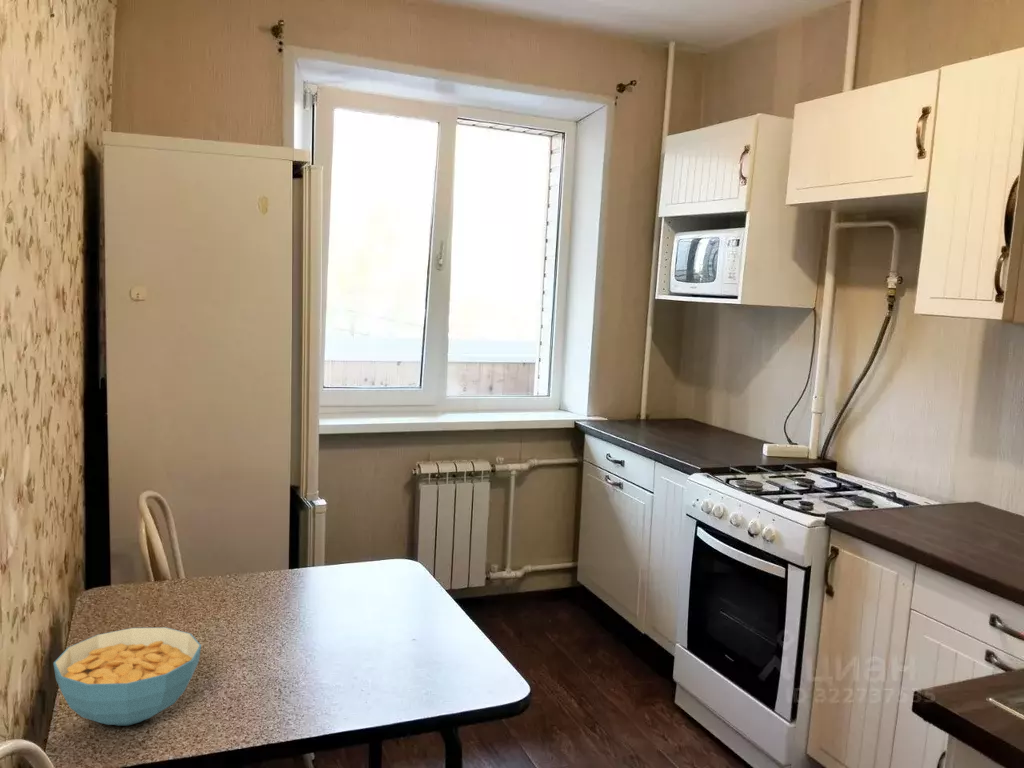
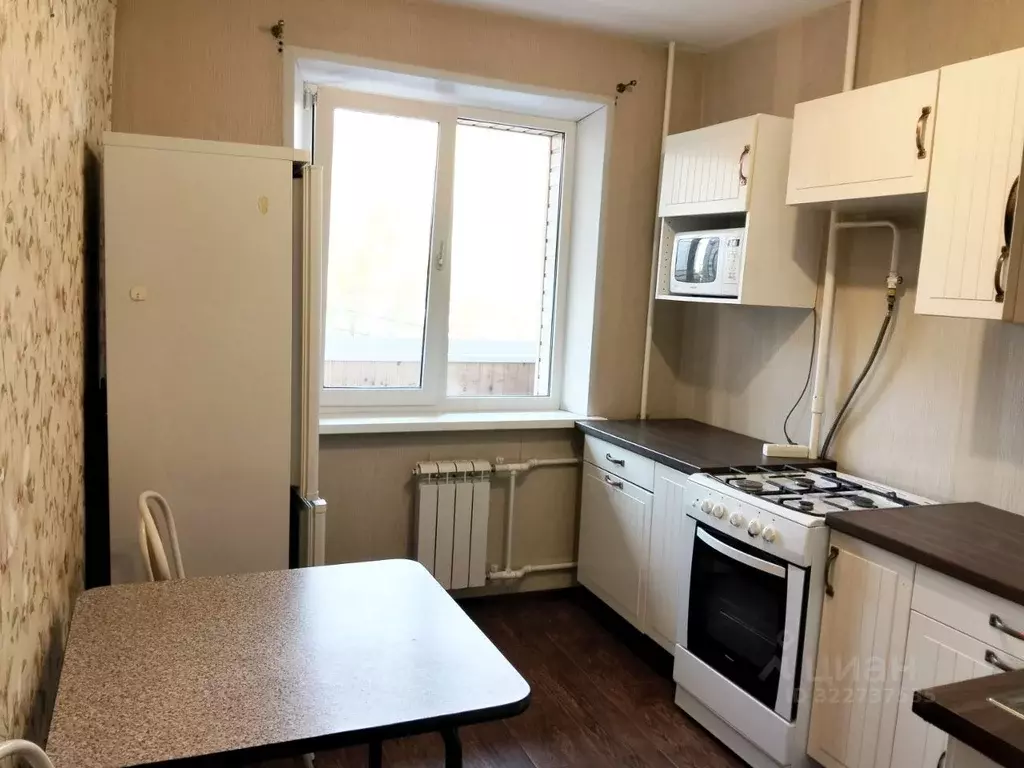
- cereal bowl [52,626,202,727]
